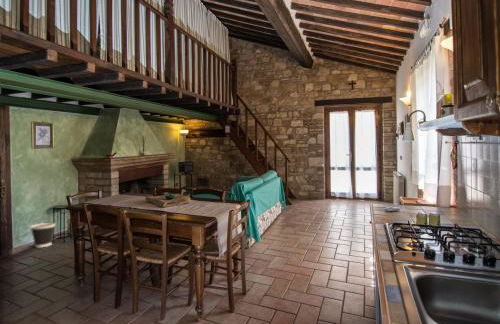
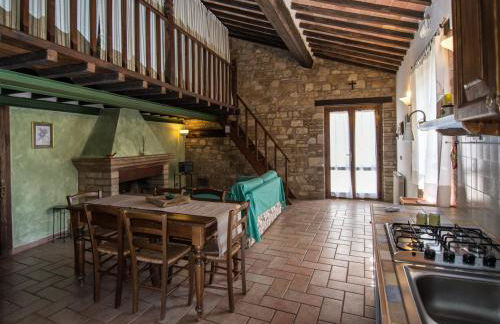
- wastebasket [29,222,57,248]
